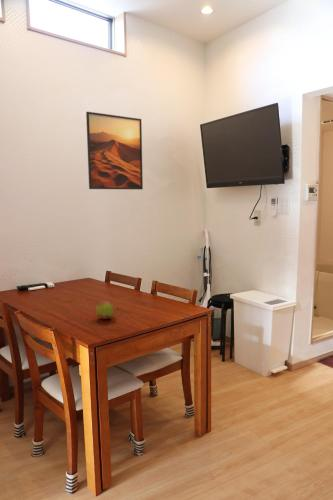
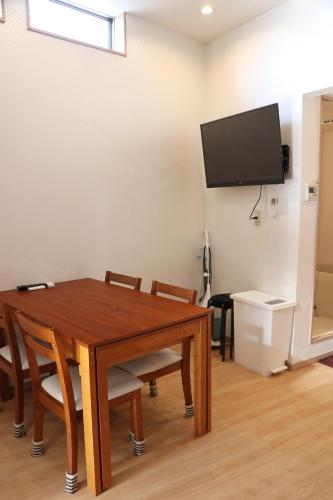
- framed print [85,111,144,190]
- fruit [94,299,115,320]
